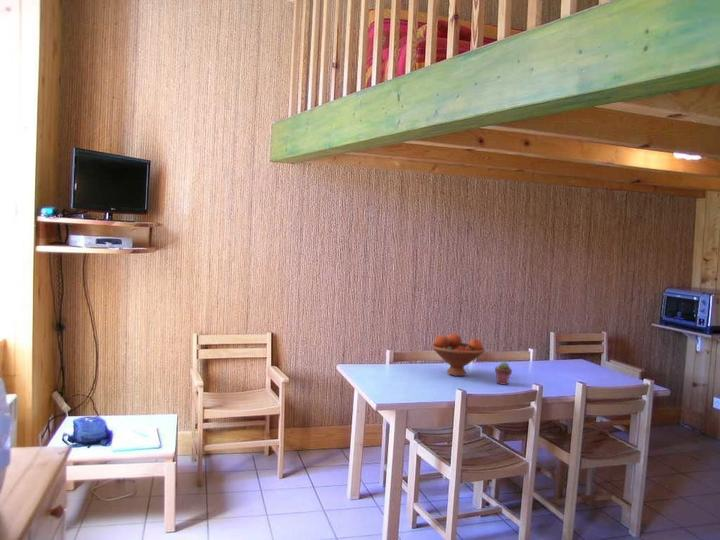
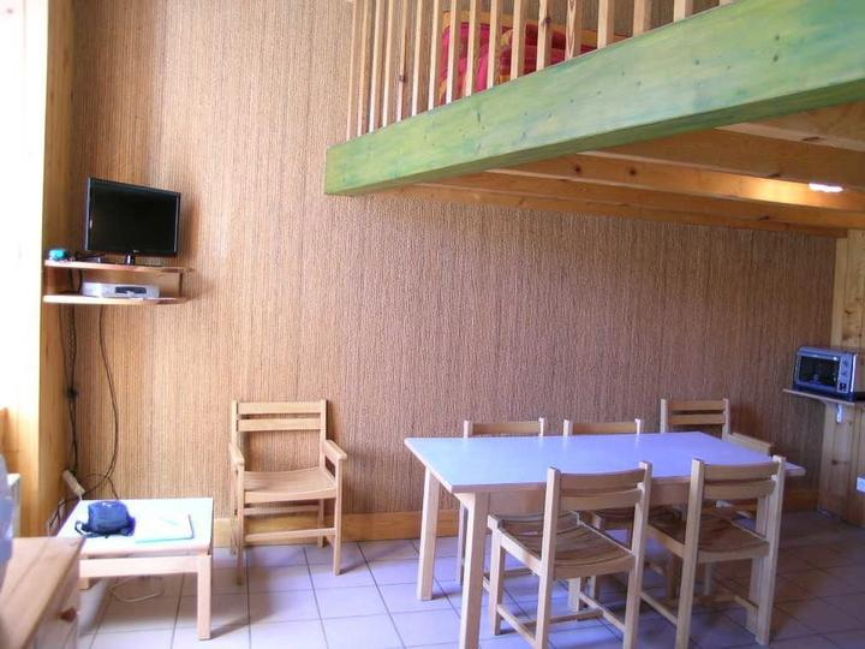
- potted succulent [494,361,513,386]
- fruit bowl [431,333,486,377]
